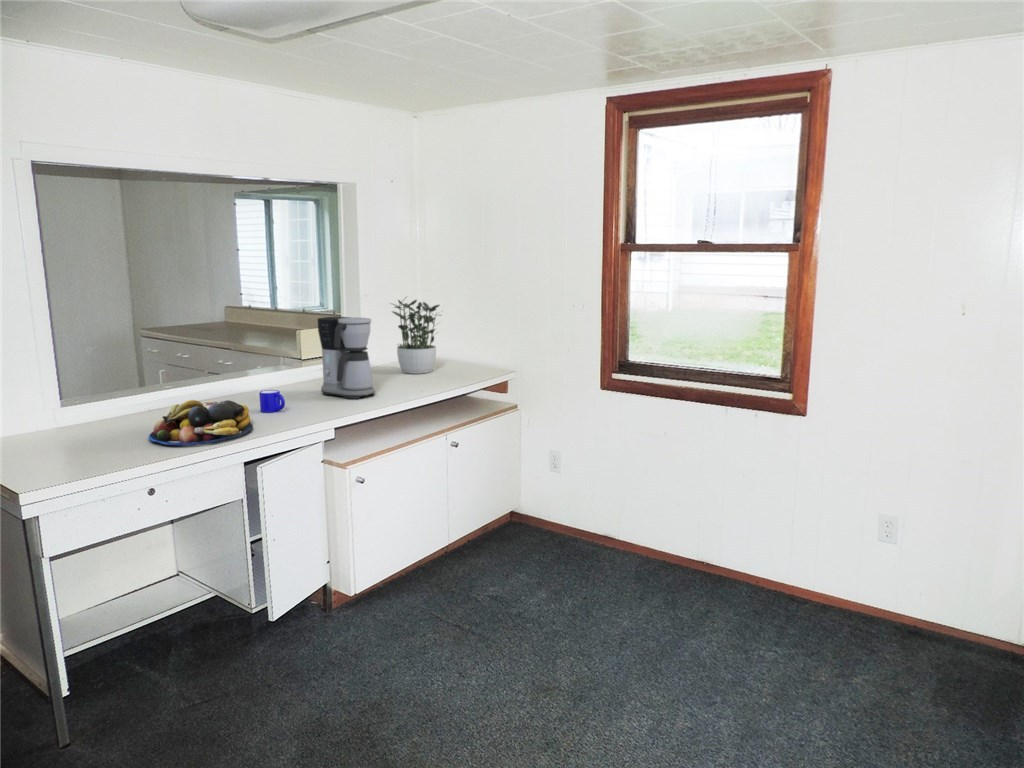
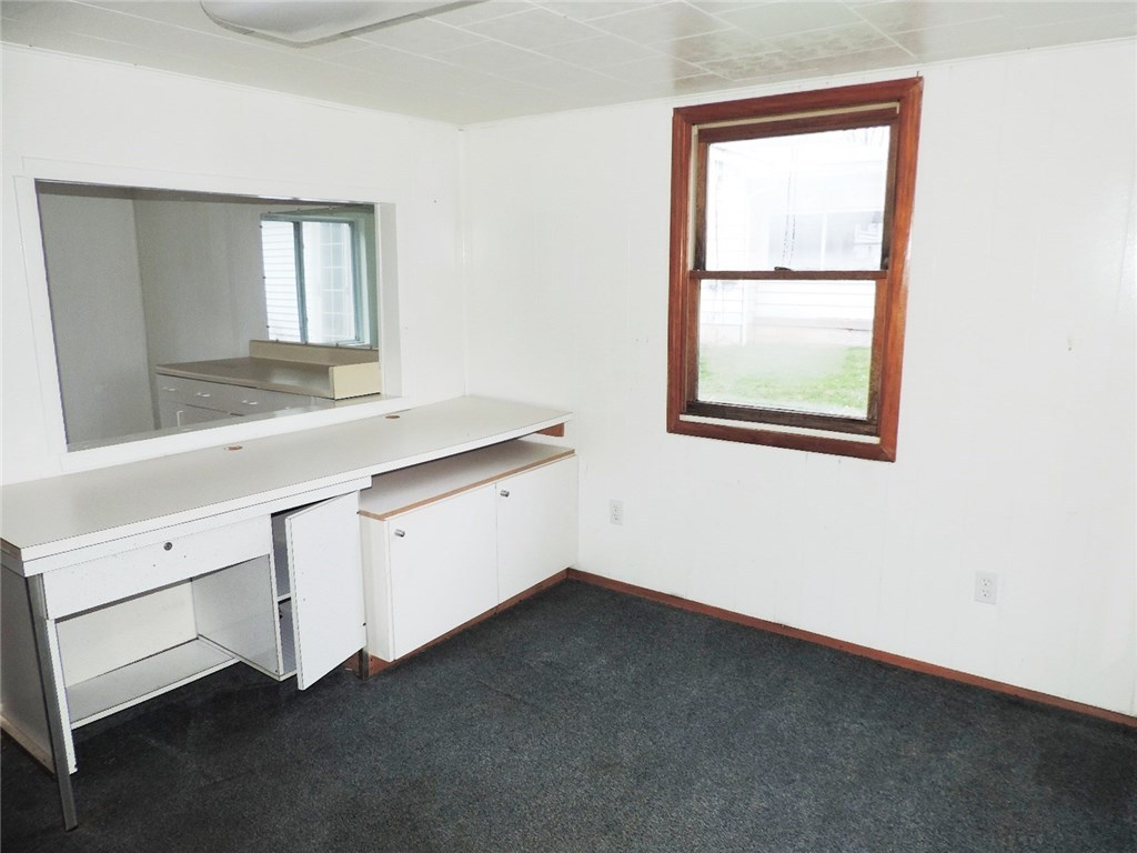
- potted plant [389,297,445,375]
- mug [258,389,286,413]
- fruit bowl [148,399,254,446]
- coffee maker [317,316,376,400]
